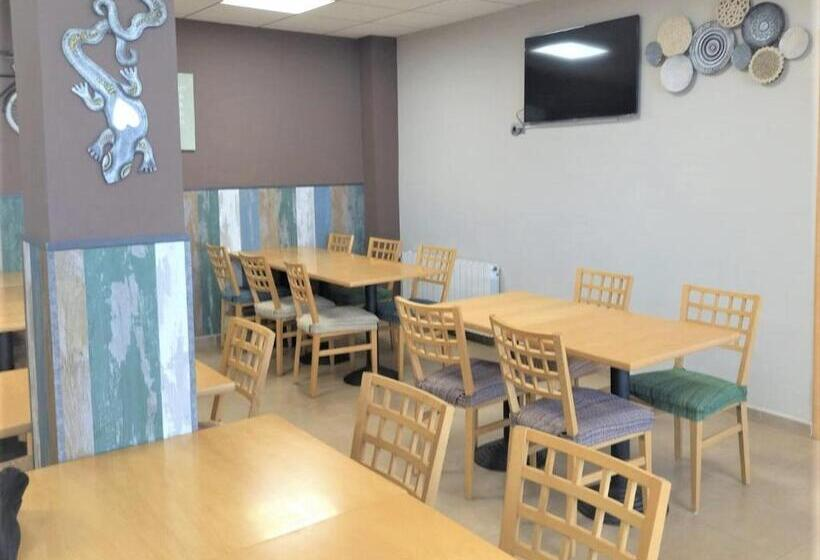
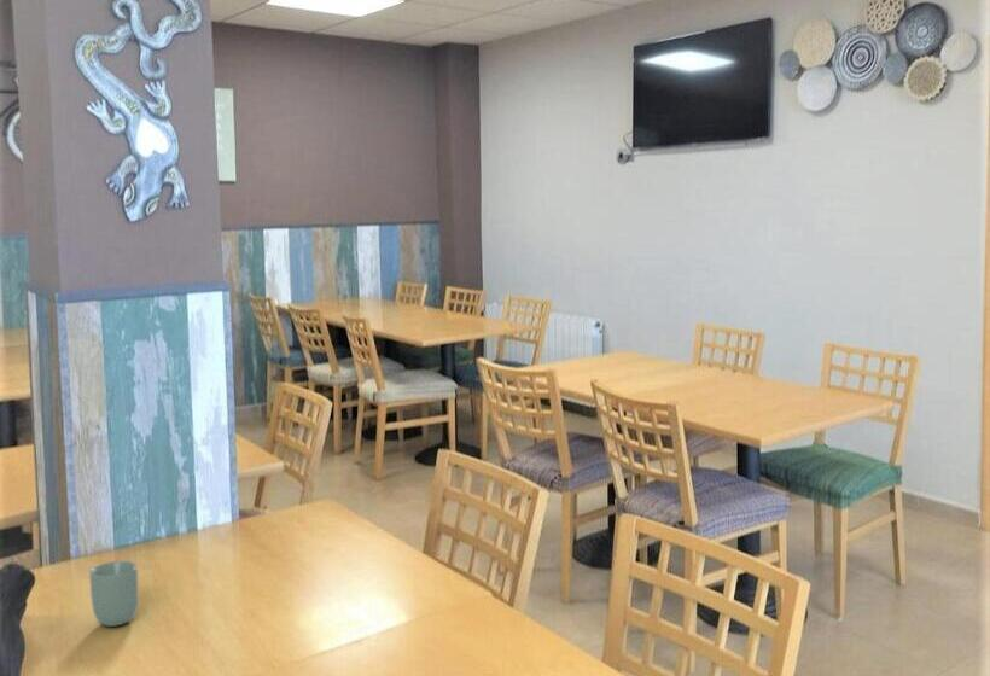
+ cup [88,560,139,628]
